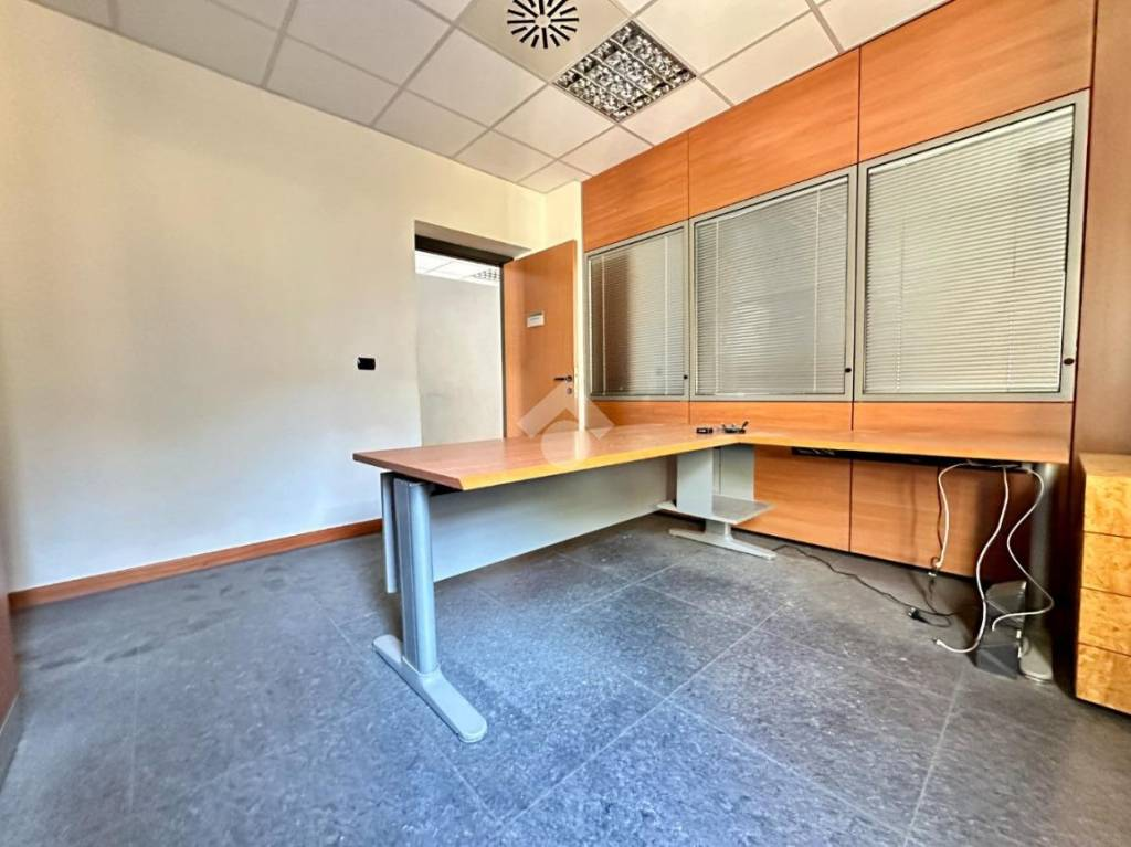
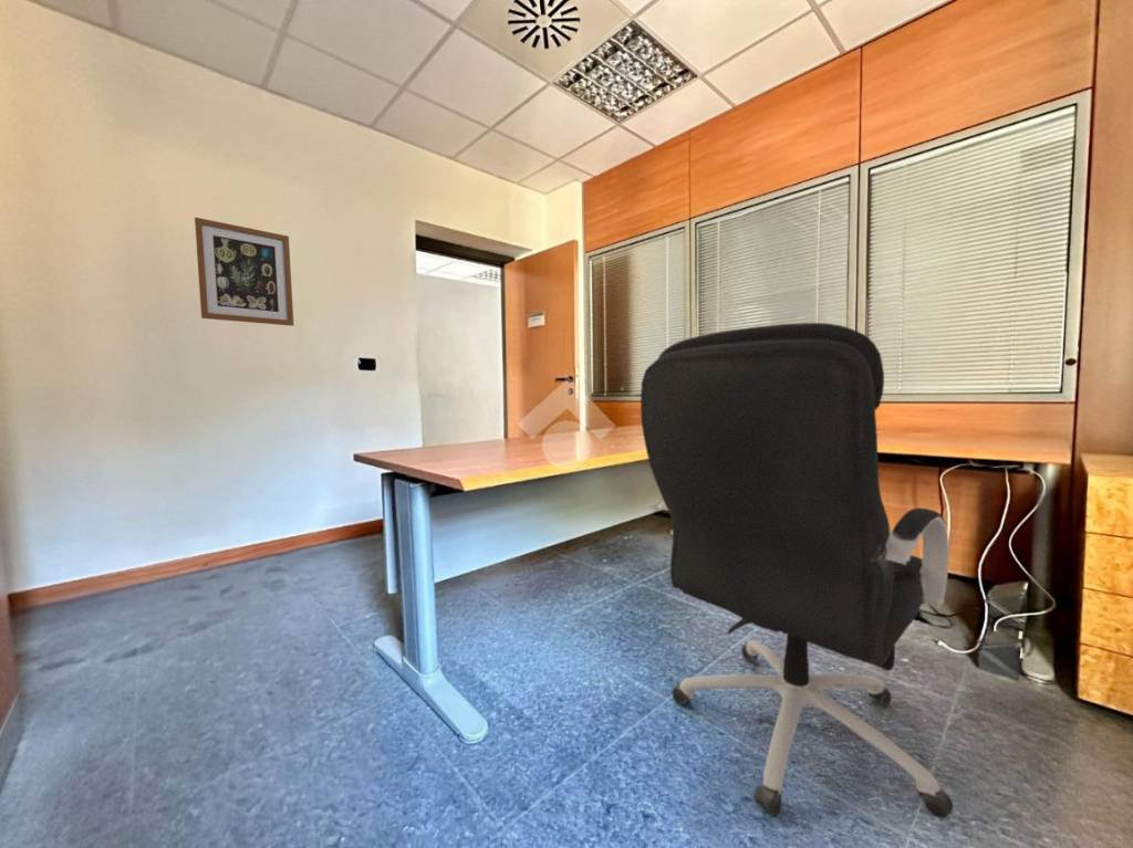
+ wall art [194,217,294,327]
+ office chair [640,322,955,819]
